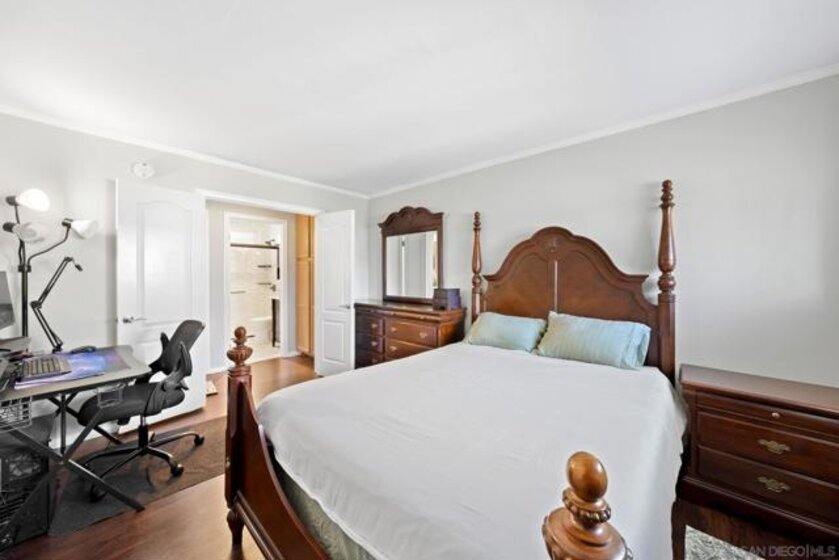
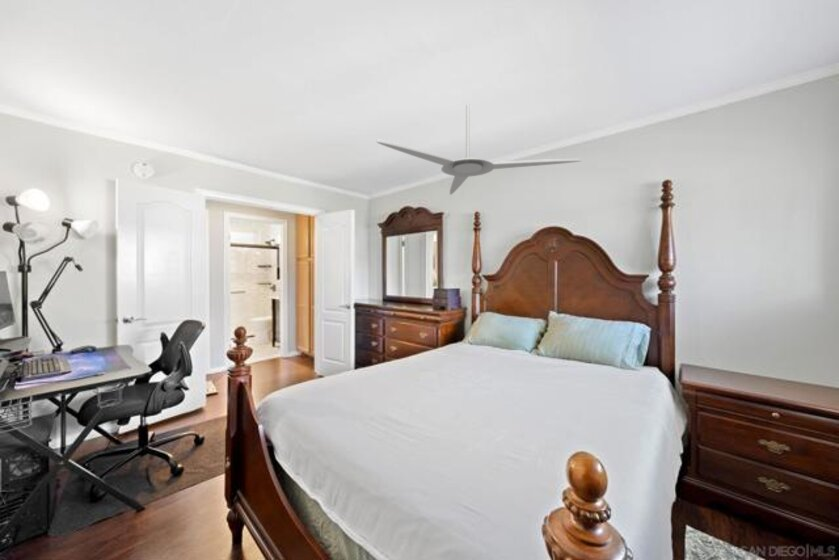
+ ceiling fan [376,103,582,196]
